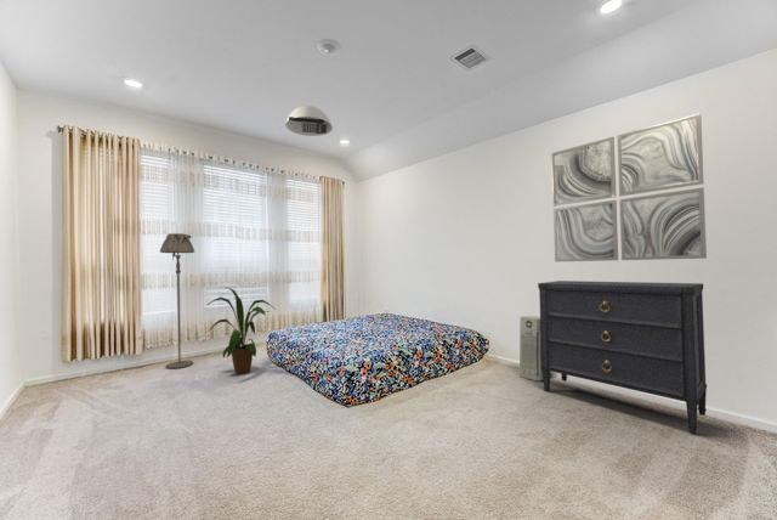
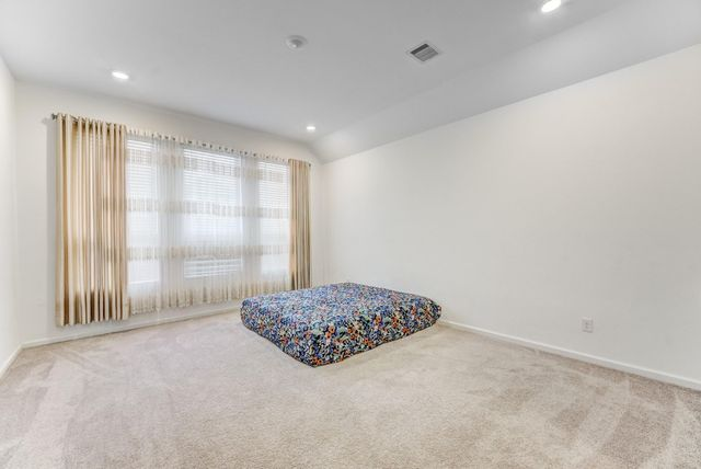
- dresser [537,279,708,435]
- wall art [550,112,708,262]
- floor lamp [159,232,195,369]
- ceiling light [284,104,334,137]
- air purifier [518,315,543,381]
- house plant [205,286,277,375]
